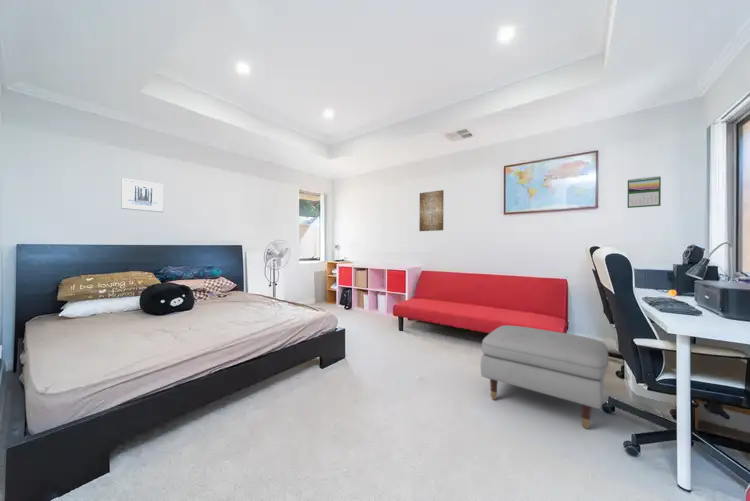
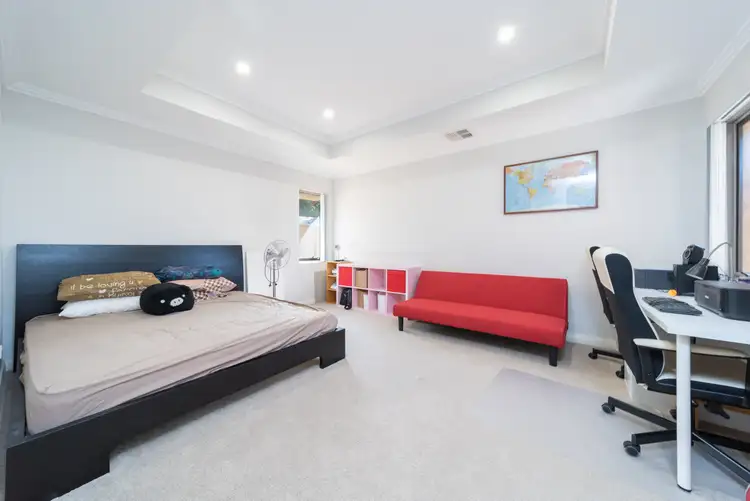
- wall art [418,189,445,232]
- calendar [626,175,662,209]
- ottoman [480,324,610,429]
- wall art [120,177,165,213]
